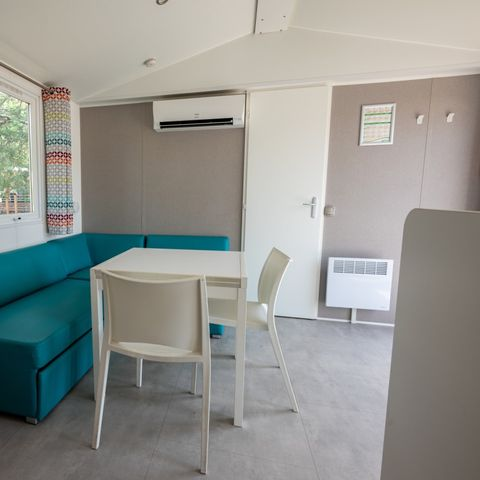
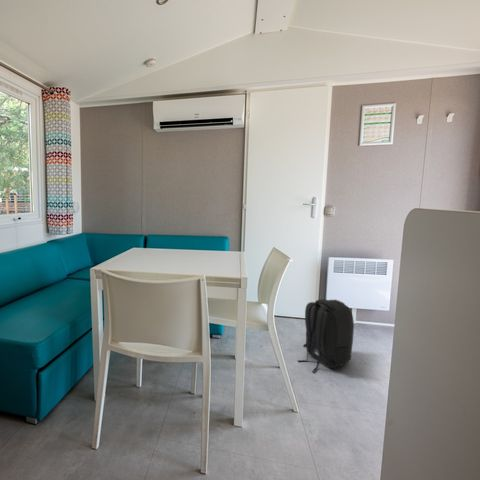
+ backpack [297,298,355,374]
